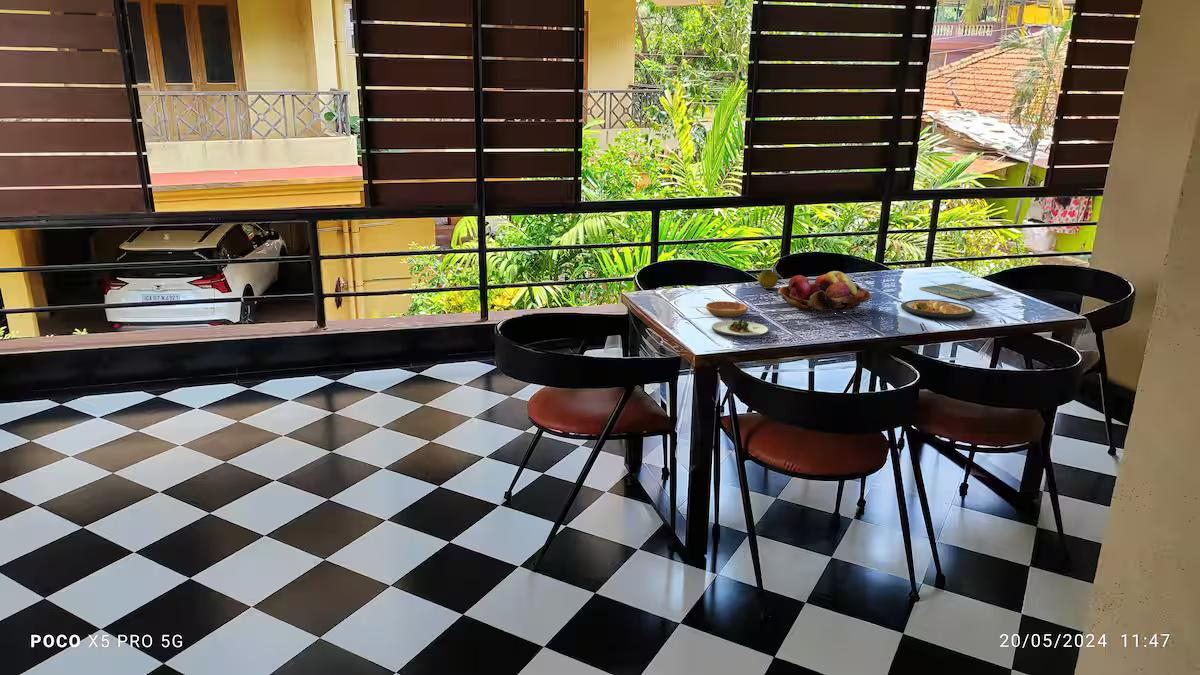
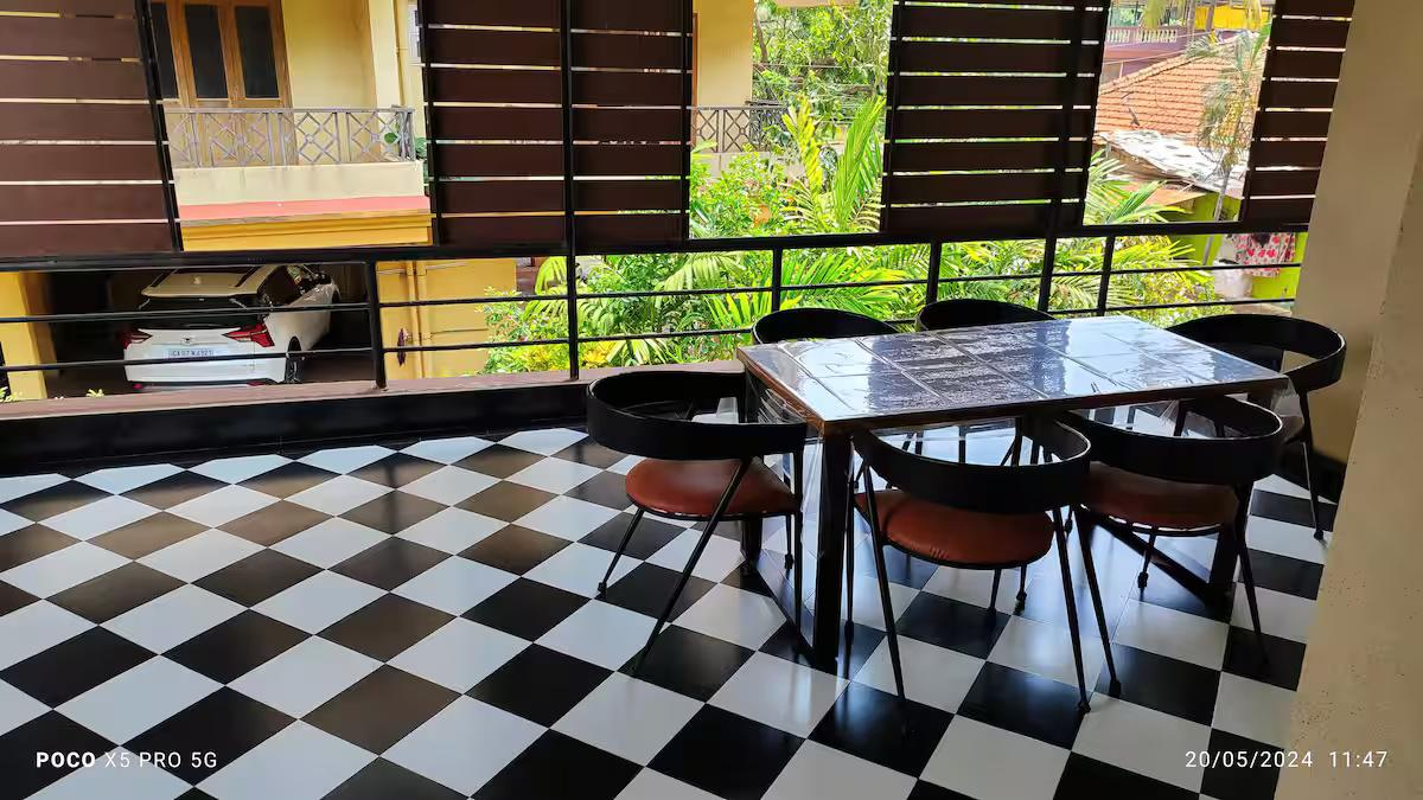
- fruit [757,269,779,290]
- drink coaster [918,282,996,300]
- salad plate [711,318,769,338]
- fruit basket [777,270,872,314]
- saucer [705,300,749,318]
- dish [900,299,977,319]
